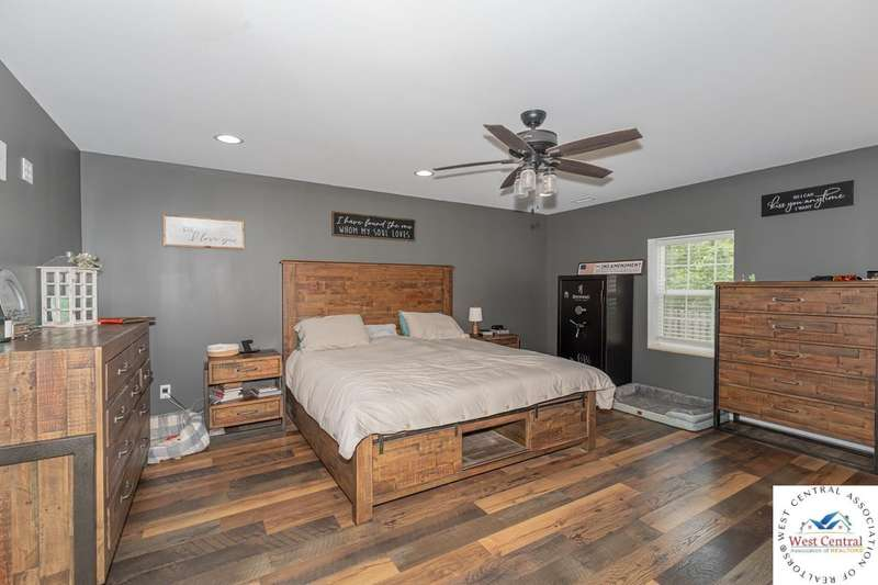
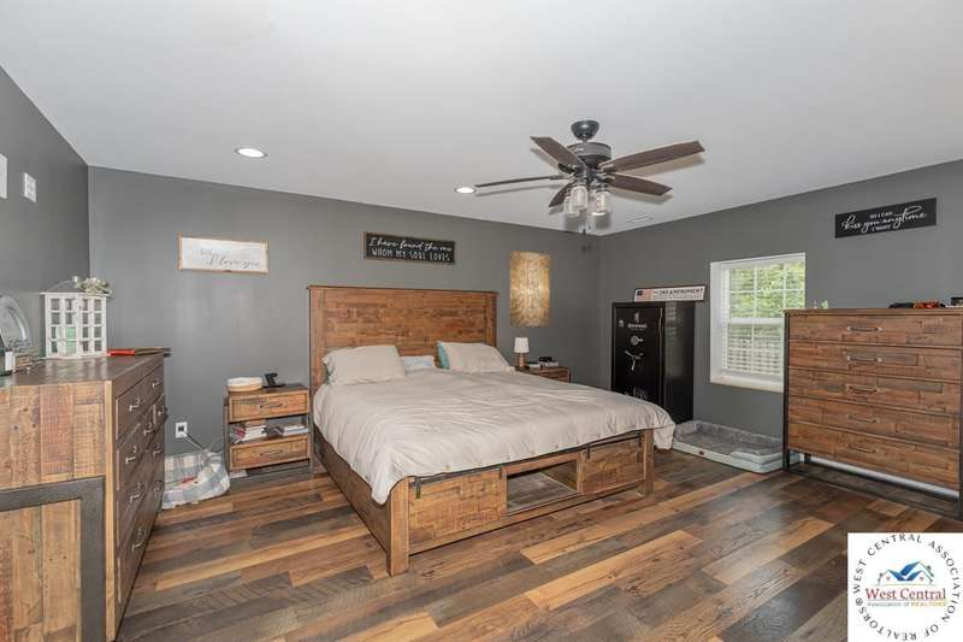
+ wall art [509,249,551,326]
